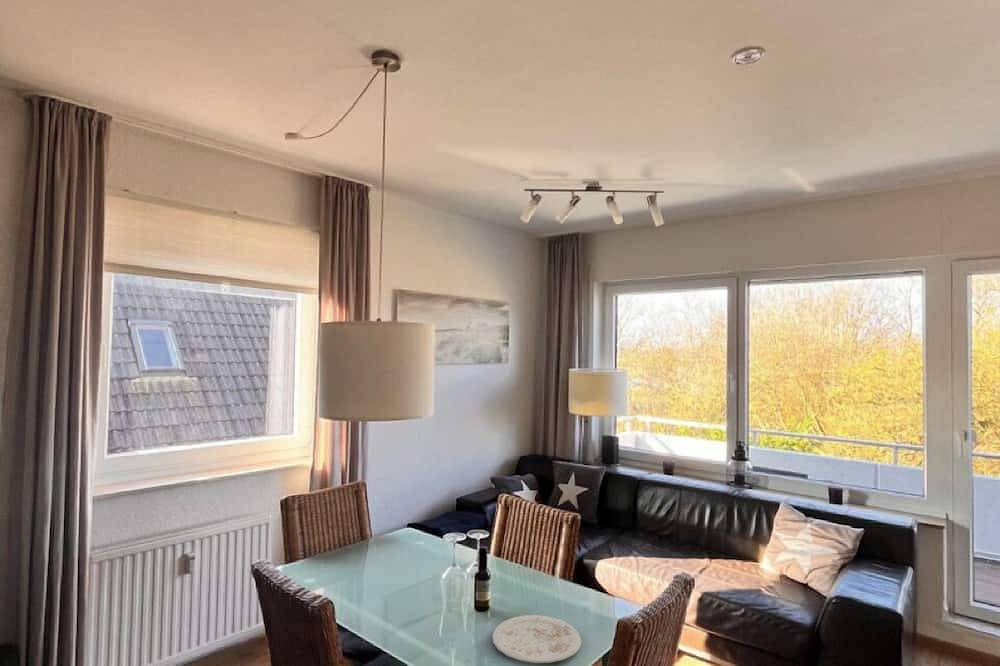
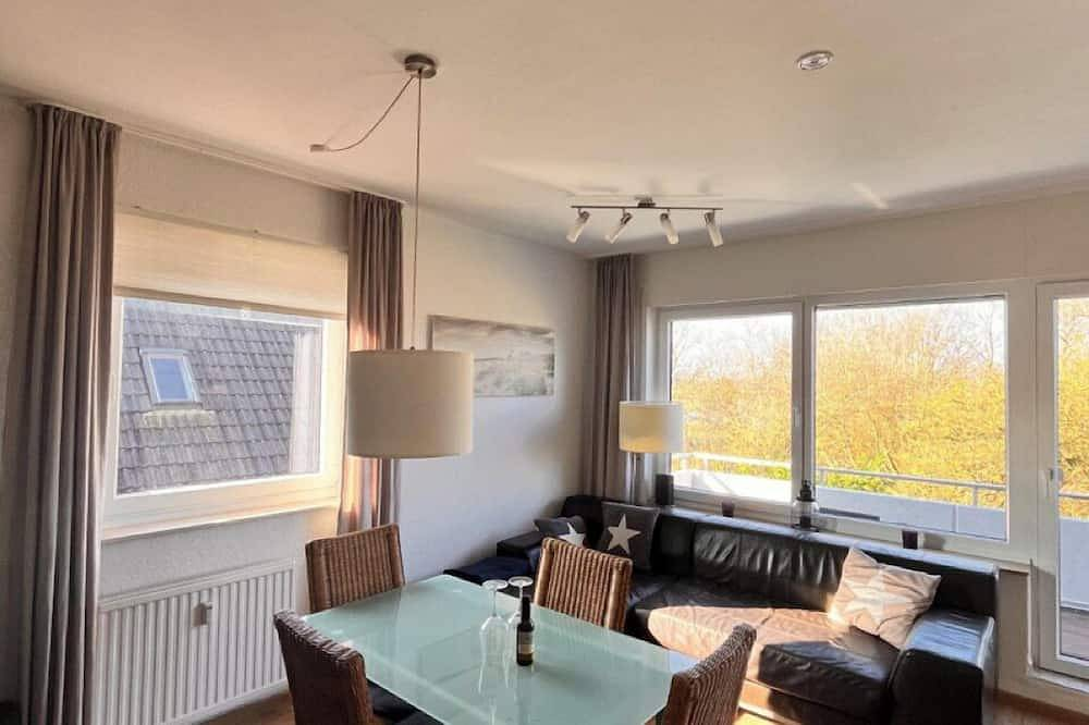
- plate [491,614,582,664]
